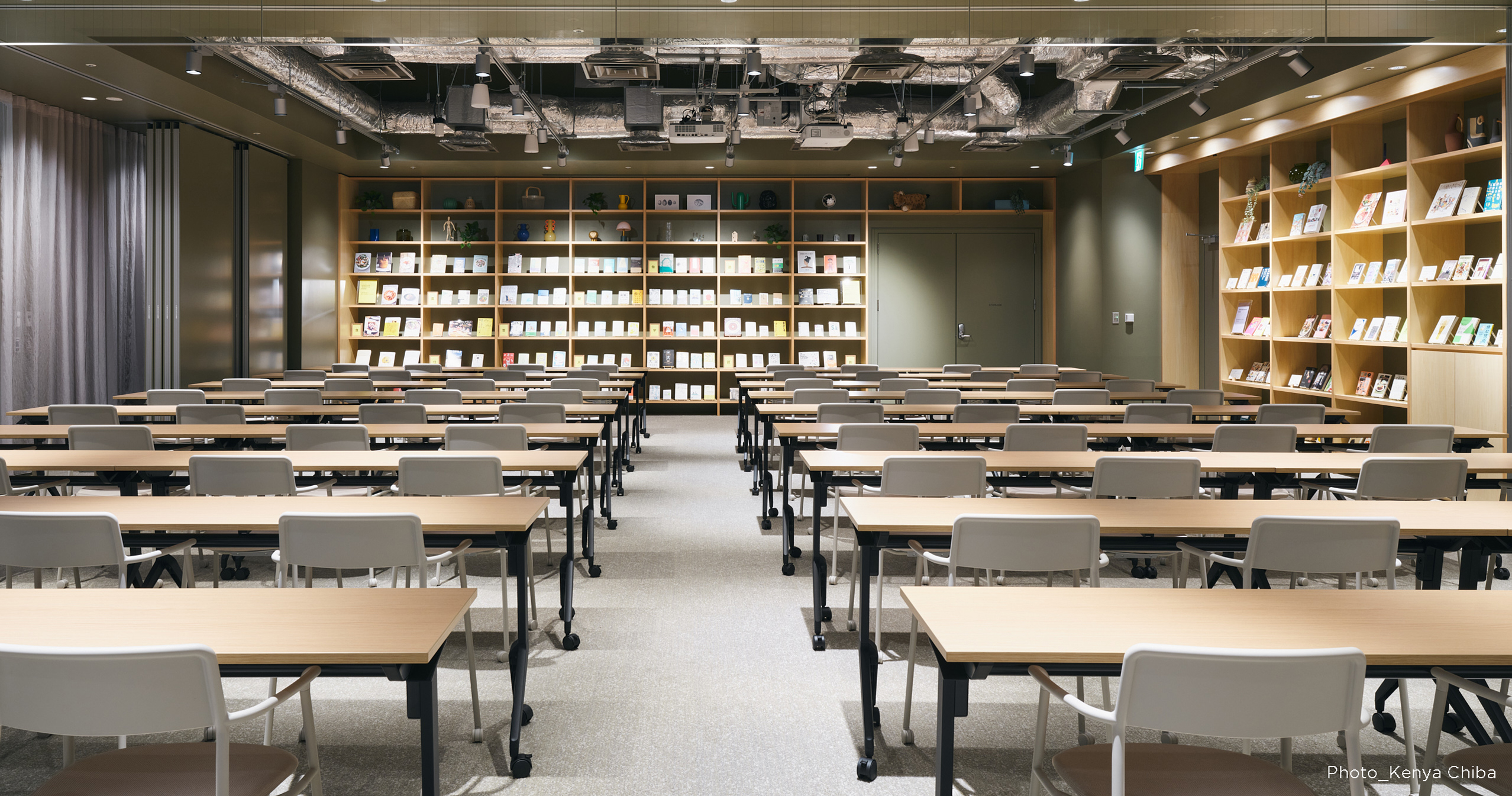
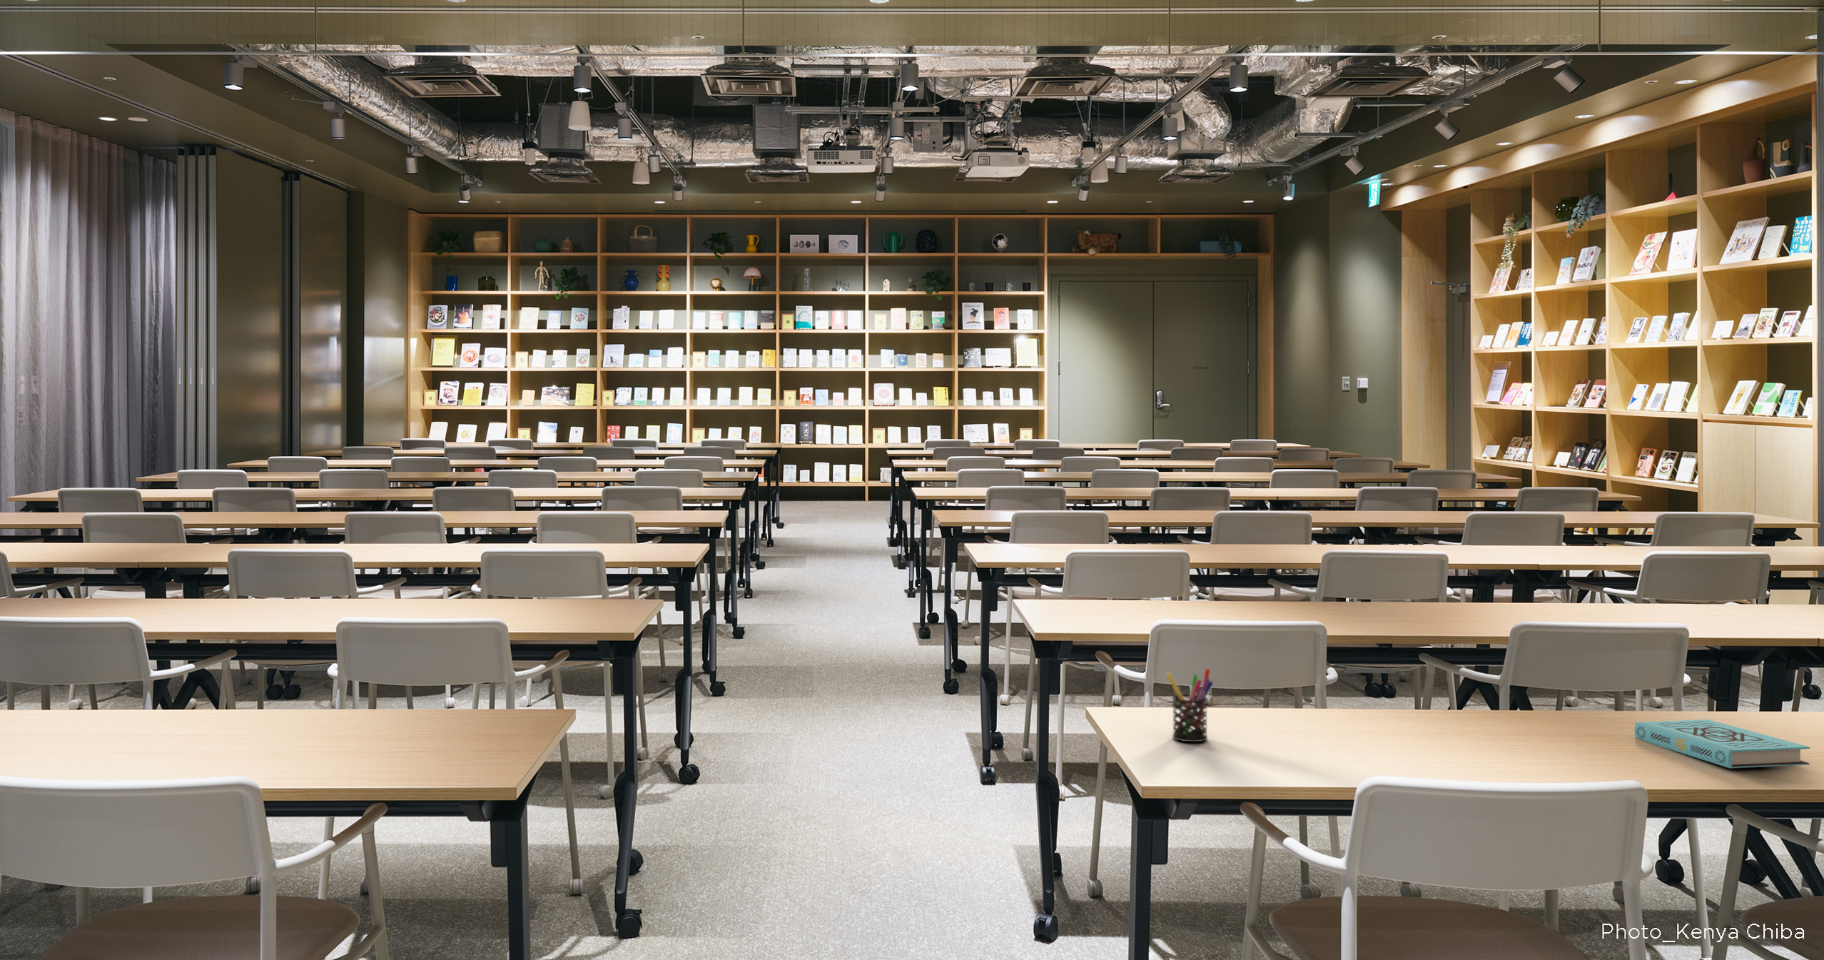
+ book [1633,719,1811,768]
+ pen holder [1165,668,1214,743]
